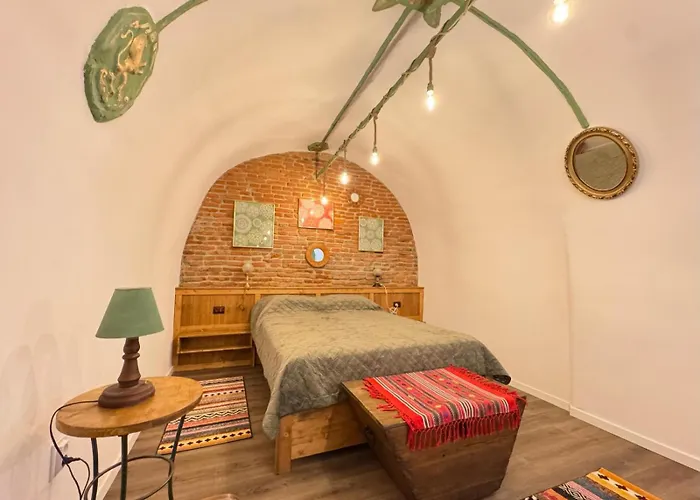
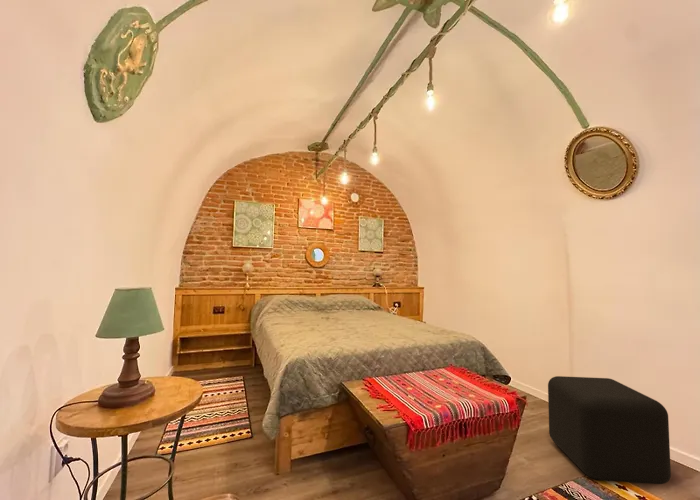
+ cube [547,375,672,485]
